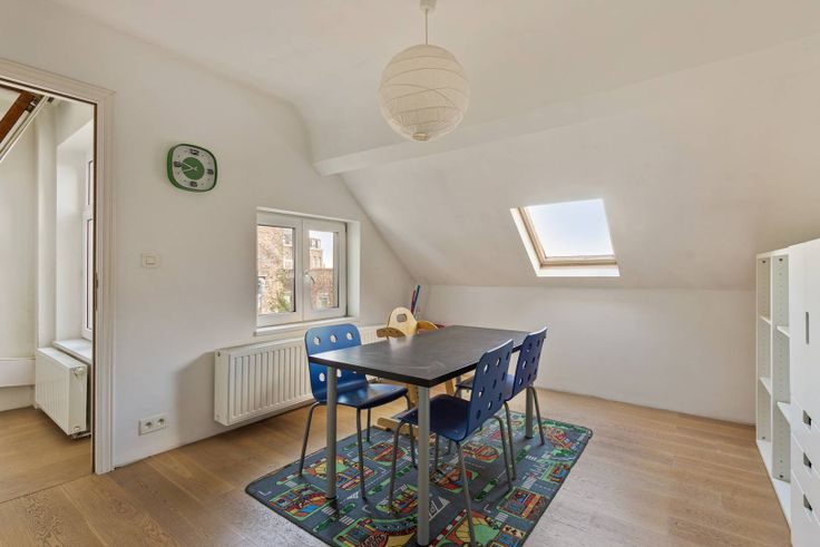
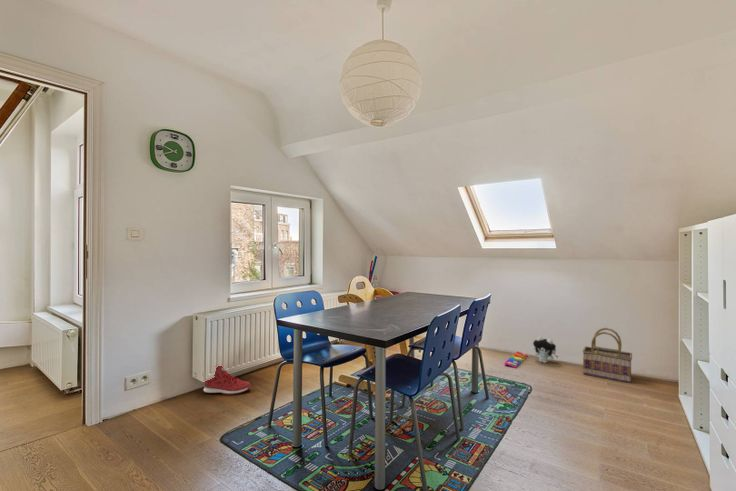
+ sneaker [203,366,252,396]
+ basket [582,327,633,384]
+ plush toy [532,335,559,364]
+ knob puzzle [503,350,529,369]
